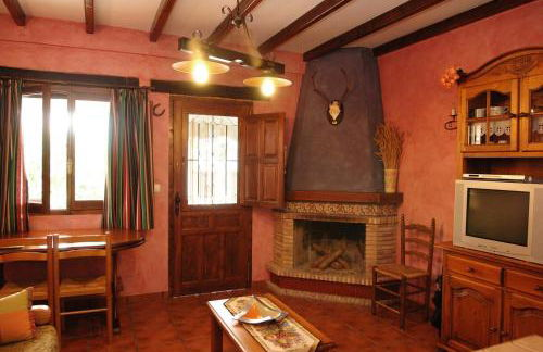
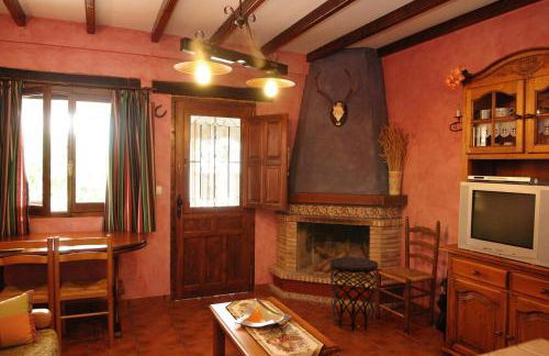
+ side table [329,256,379,332]
